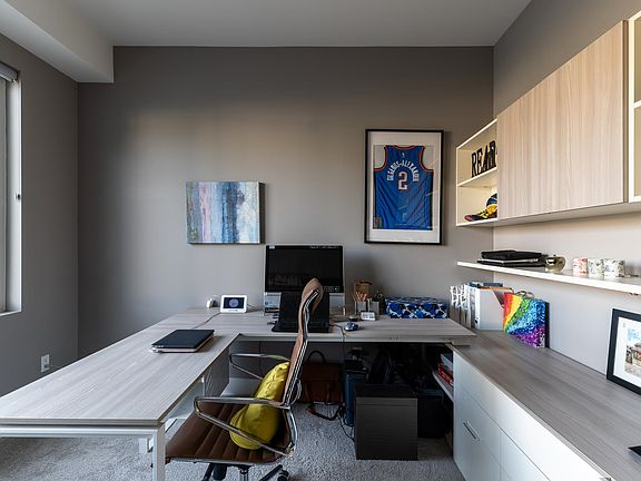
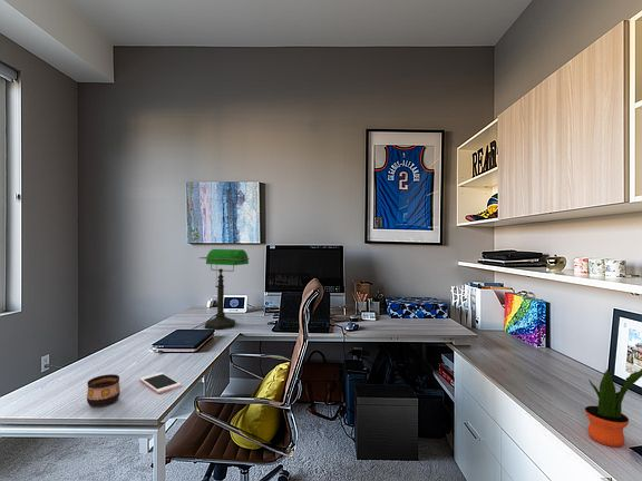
+ cell phone [138,371,182,394]
+ potted plant [584,367,642,448]
+ desk lamp [198,248,250,331]
+ cup [86,373,121,408]
